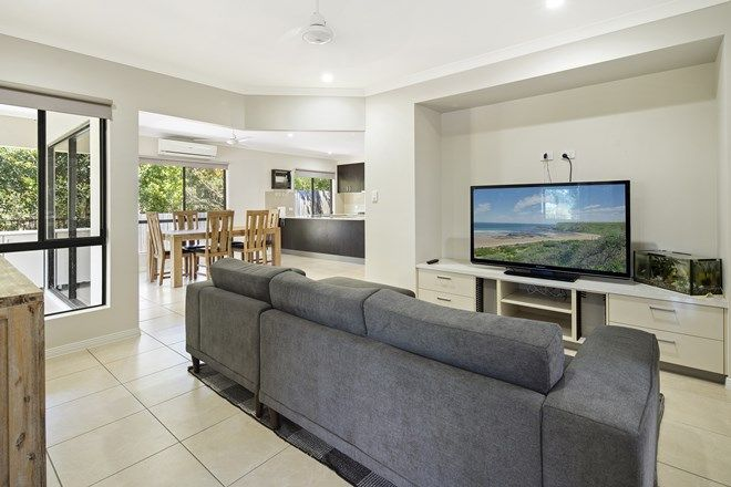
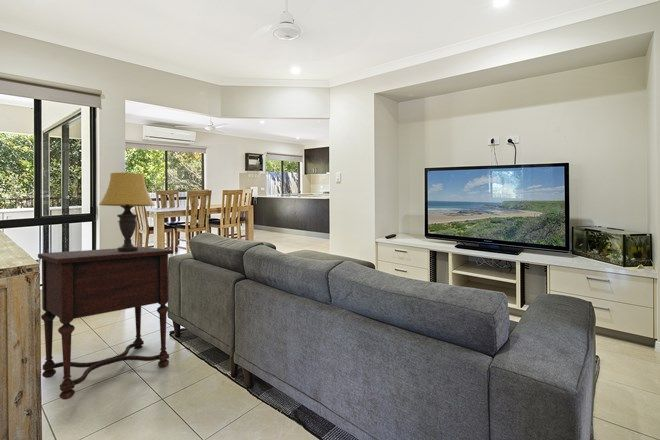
+ side table [37,246,174,401]
+ table lamp [98,172,156,251]
